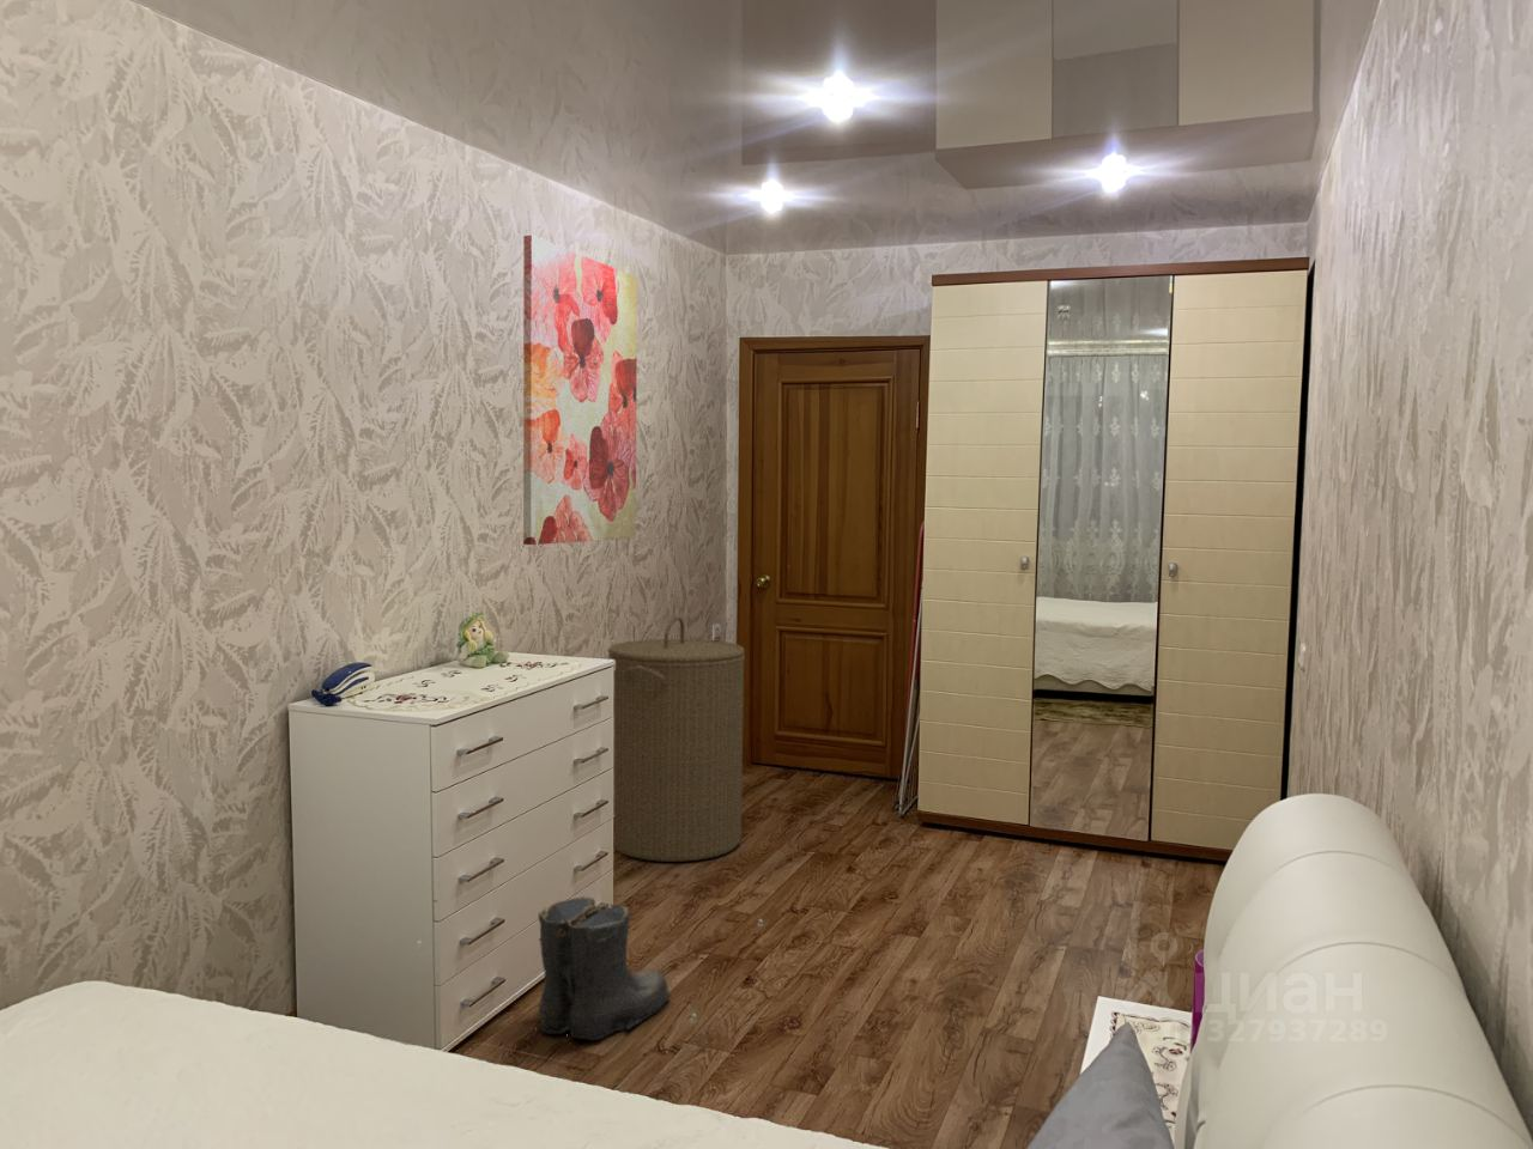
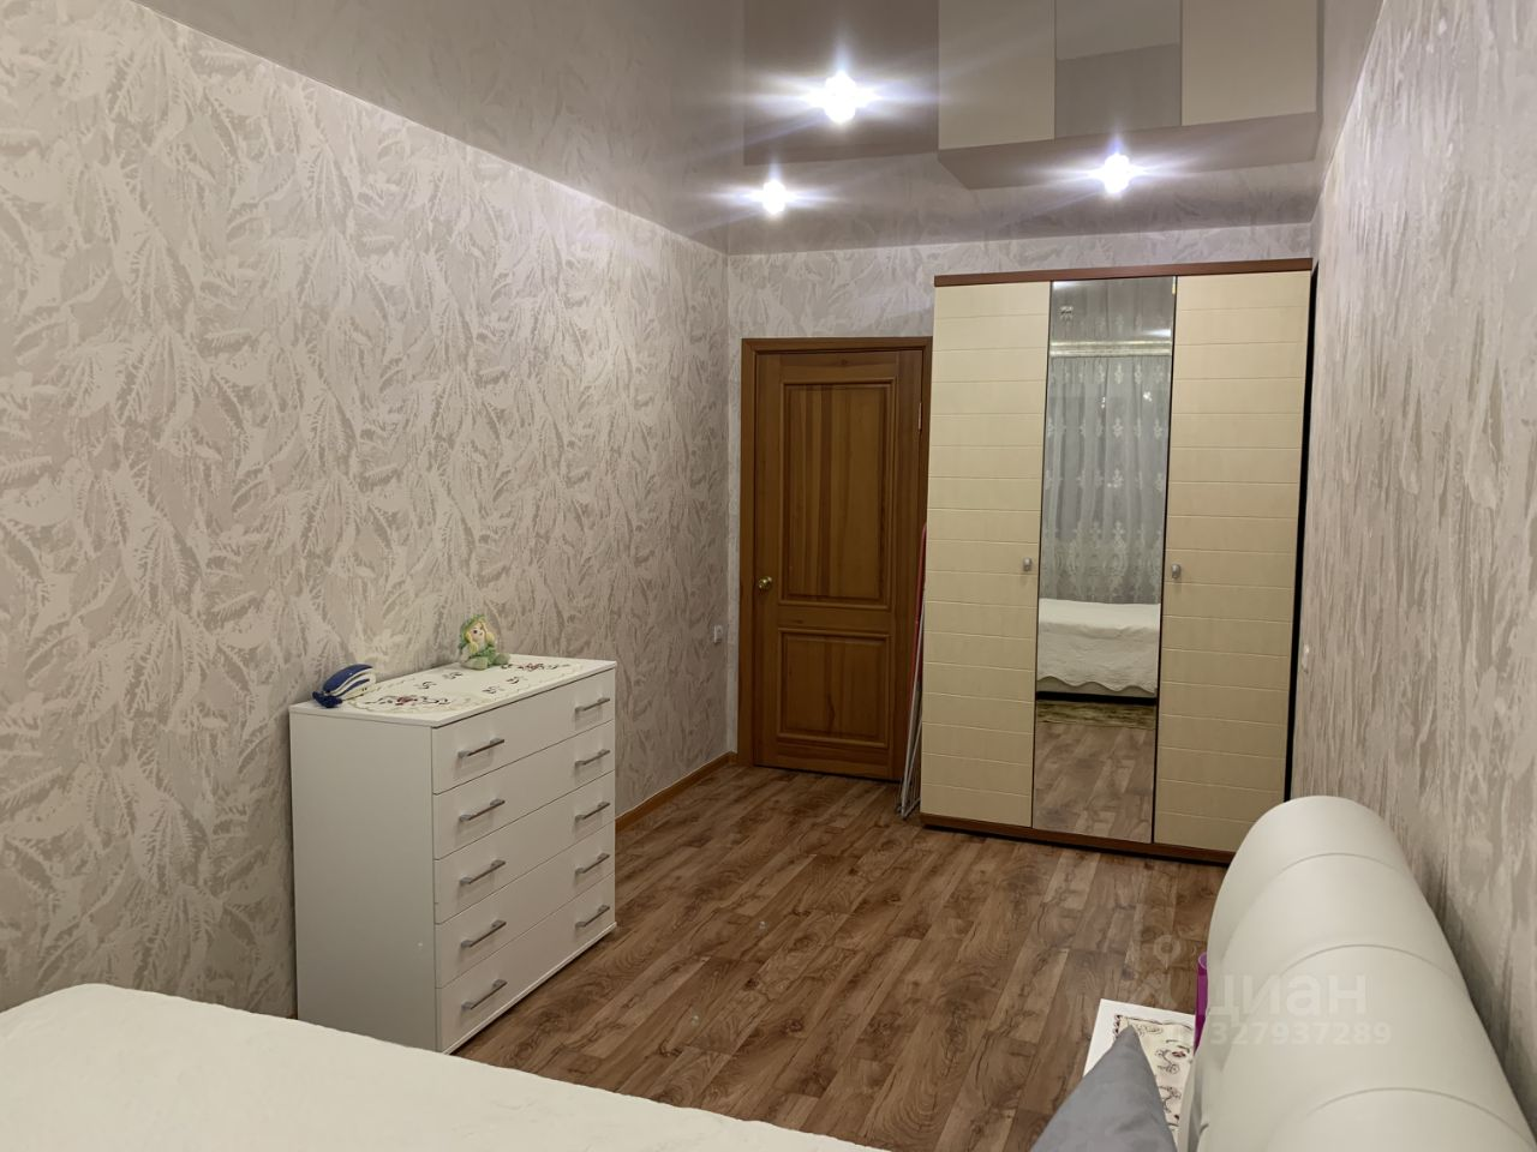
- boots [534,896,672,1042]
- wall art [523,234,639,546]
- laundry hamper [607,616,746,863]
